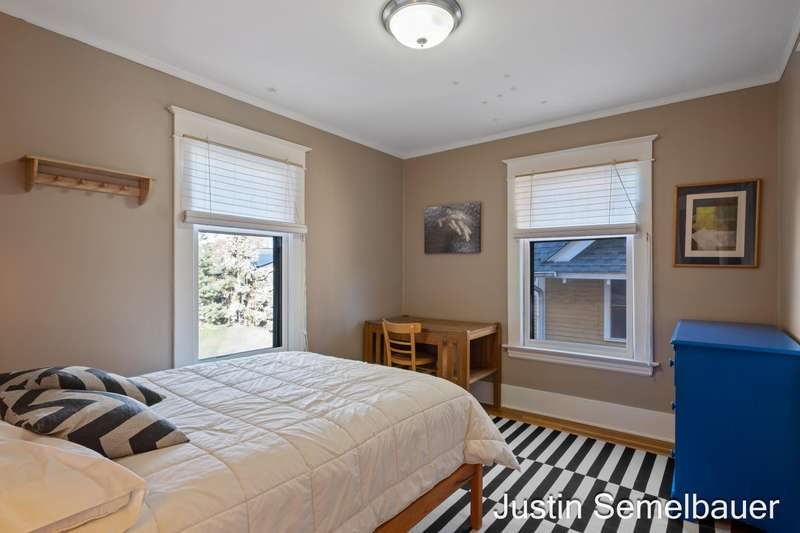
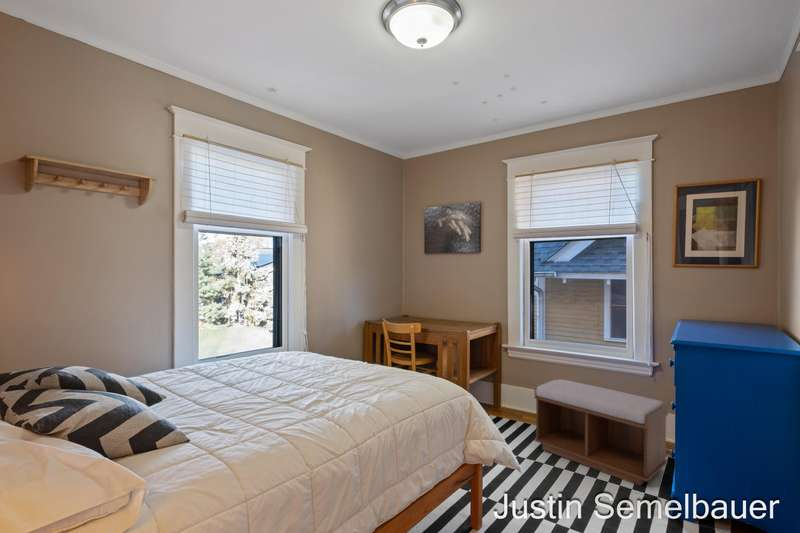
+ bench [533,378,669,487]
